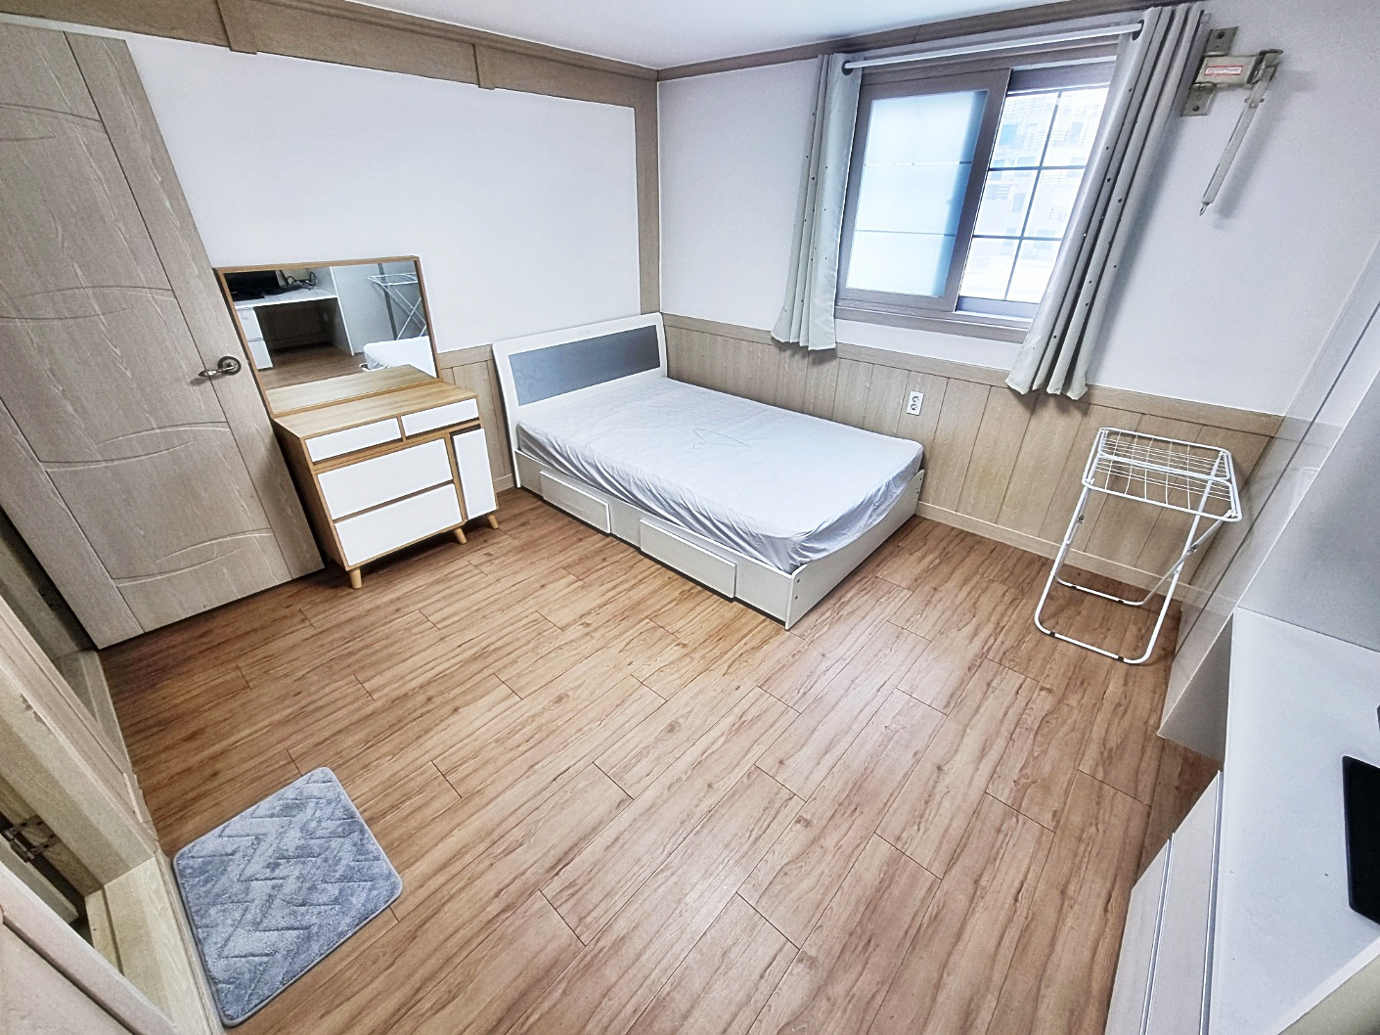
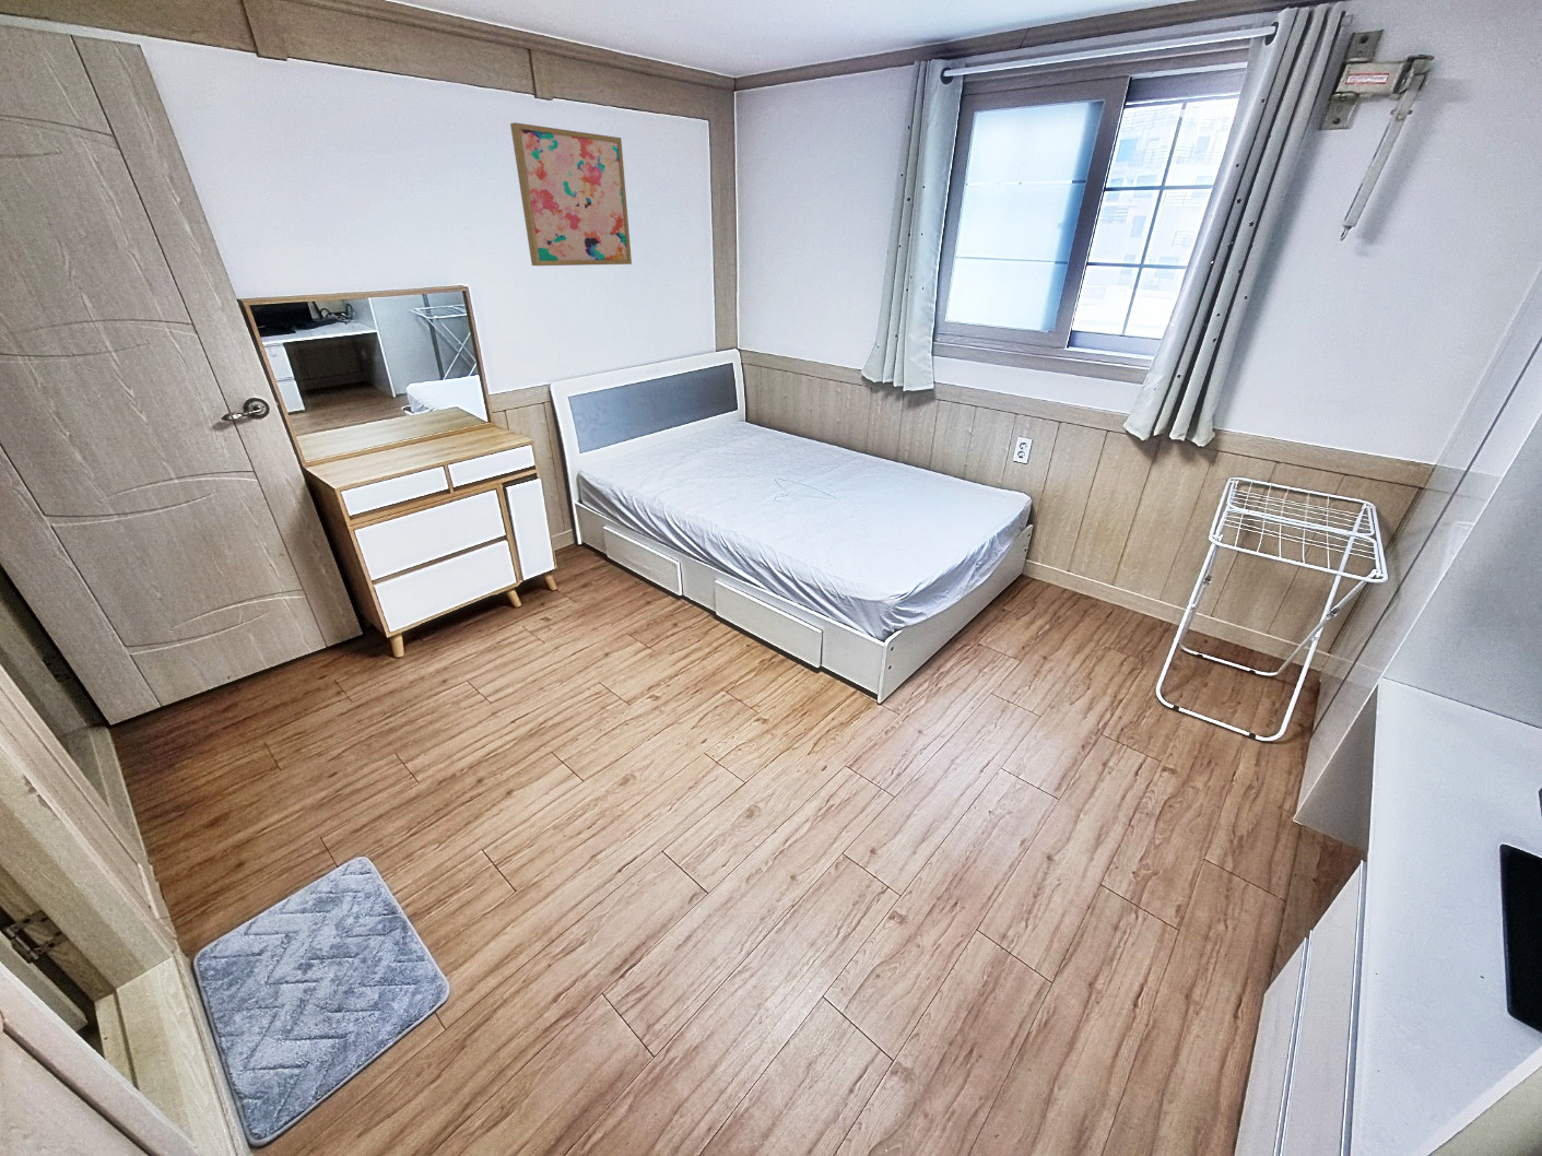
+ wall art [509,121,633,267]
